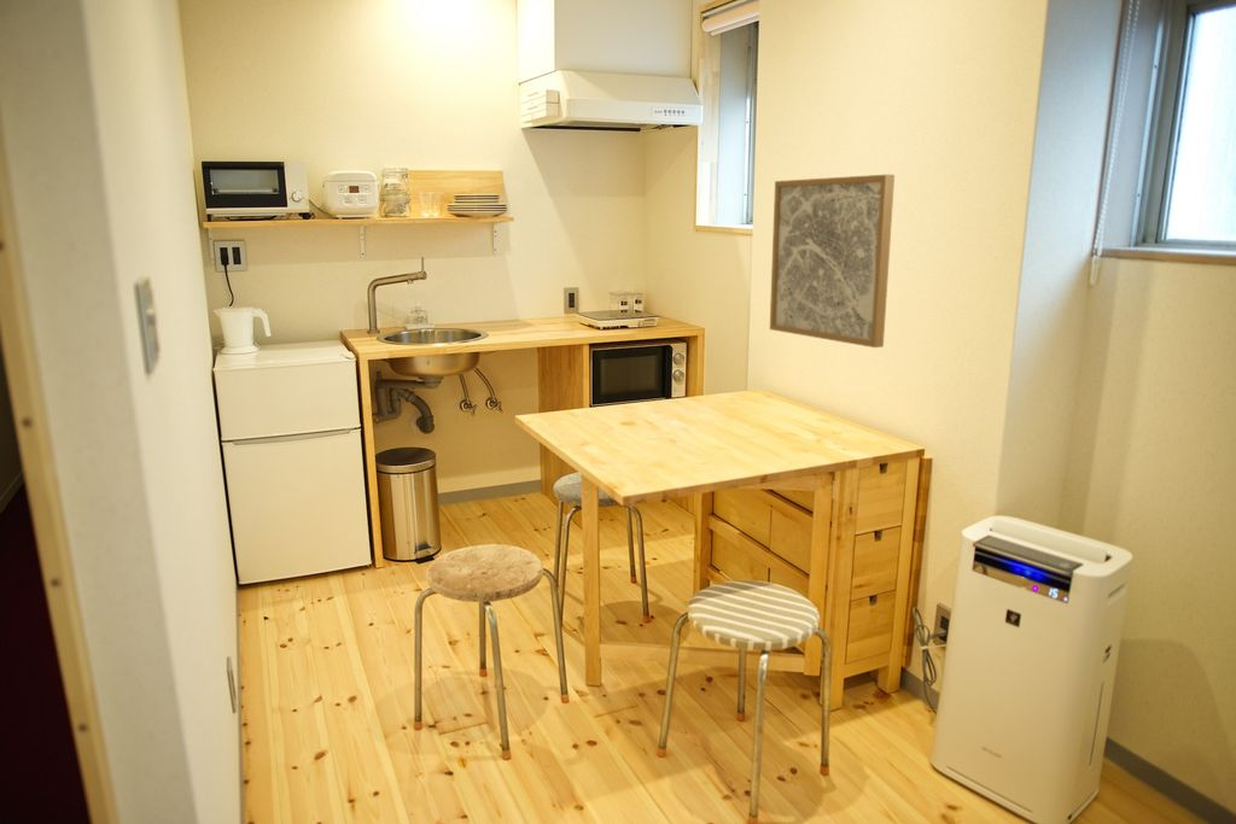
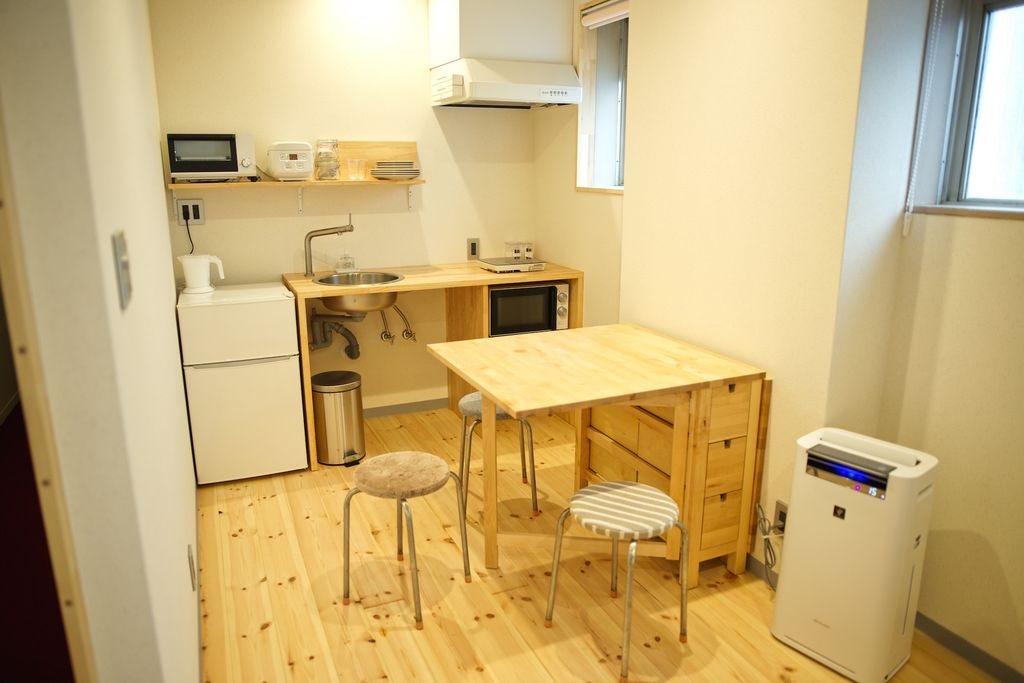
- wall art [769,174,896,349]
